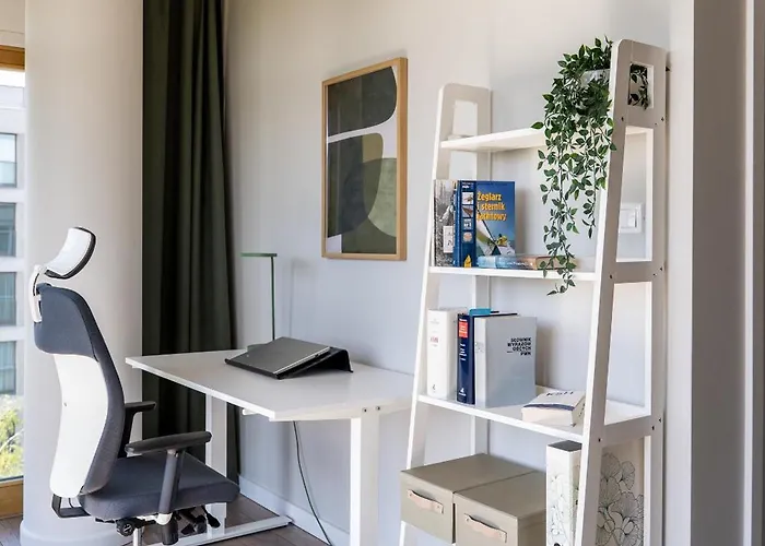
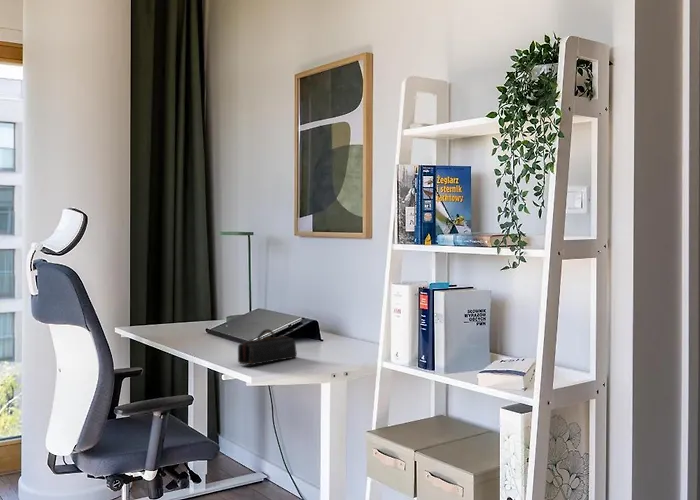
+ pencil case [237,328,298,366]
